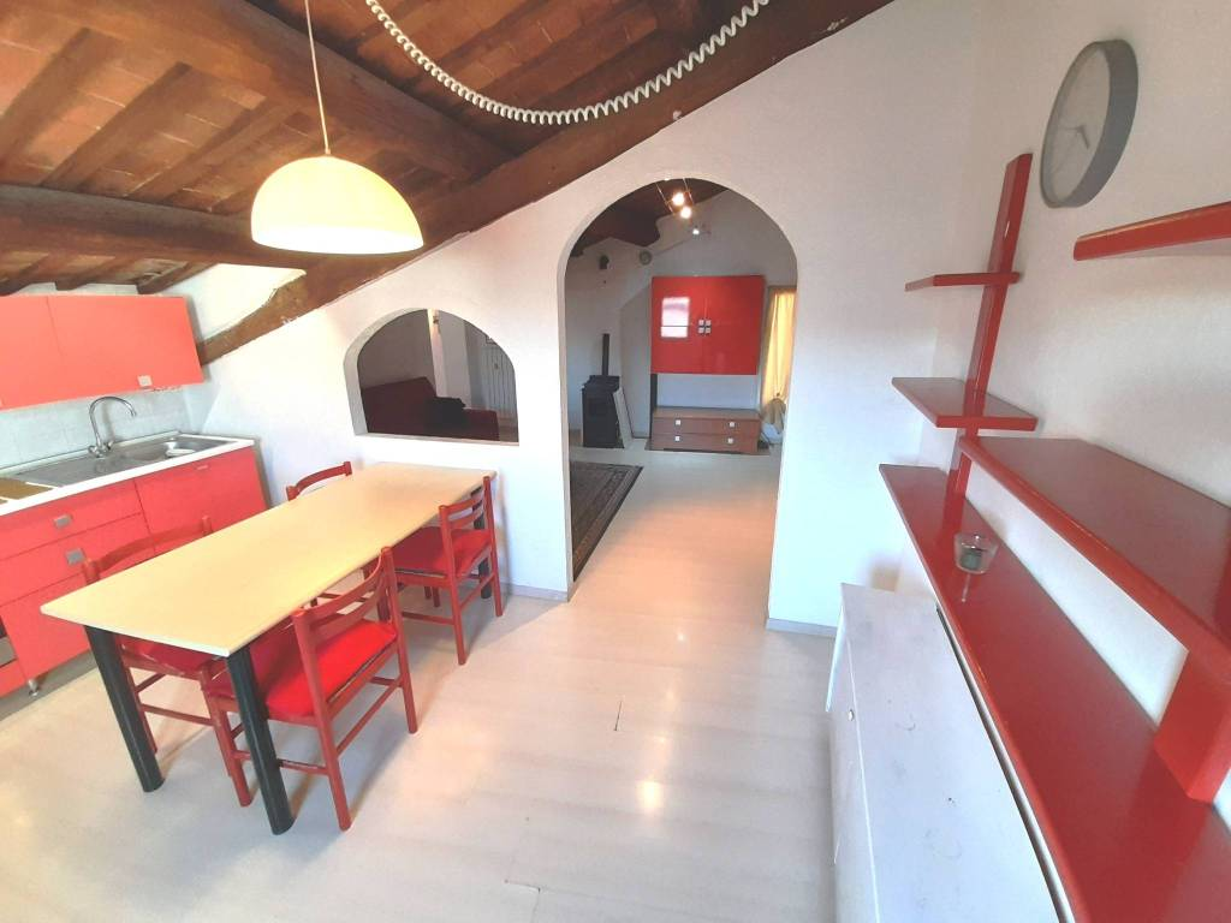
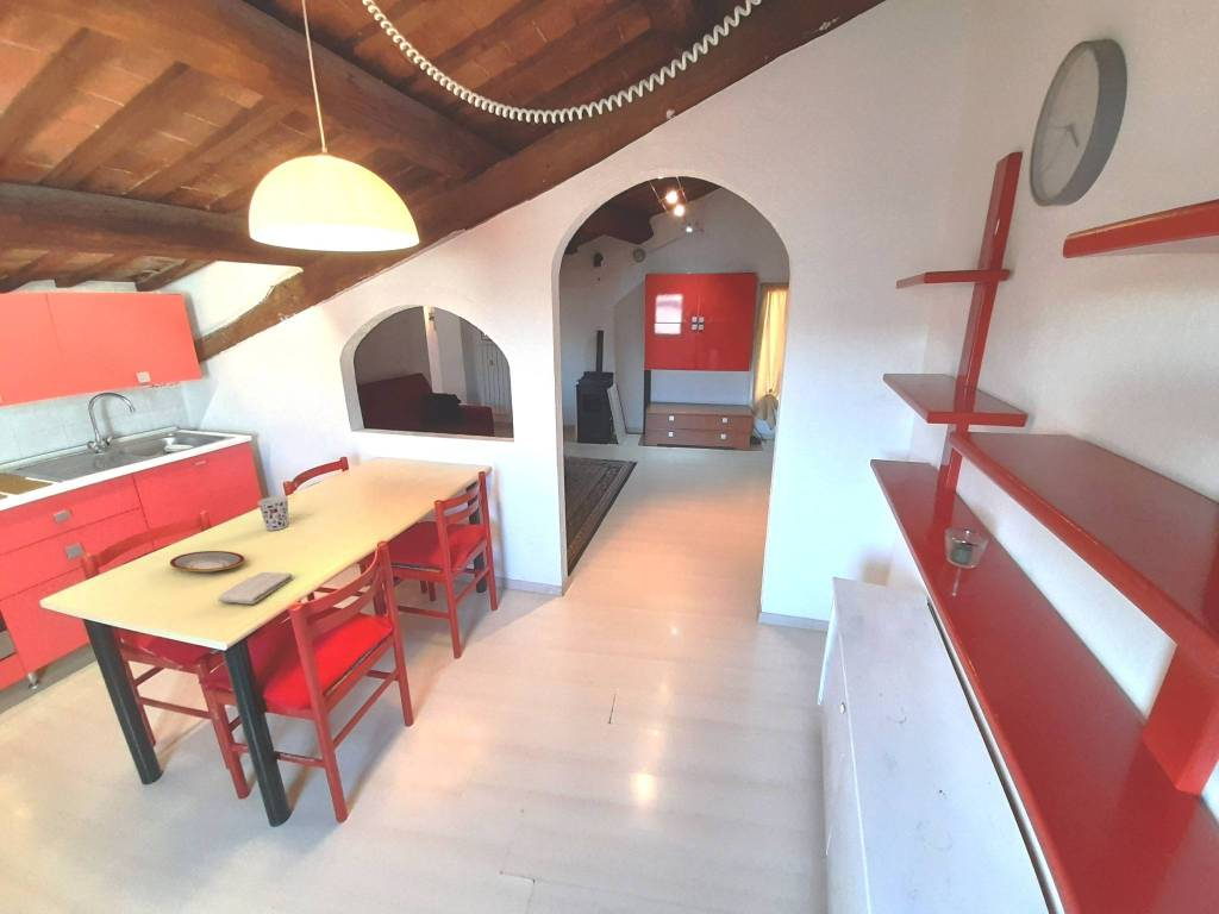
+ washcloth [217,571,294,605]
+ plate [169,550,246,574]
+ cup [256,495,289,532]
